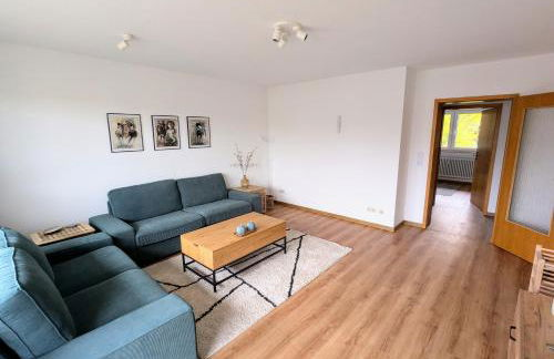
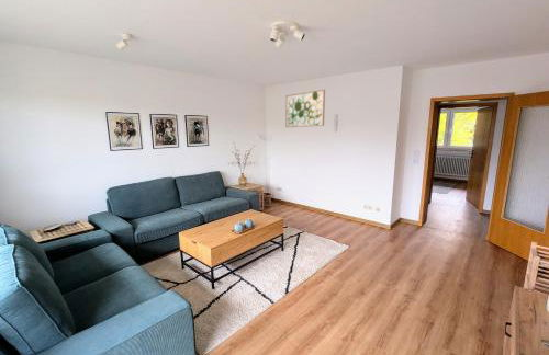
+ wall art [284,89,326,128]
